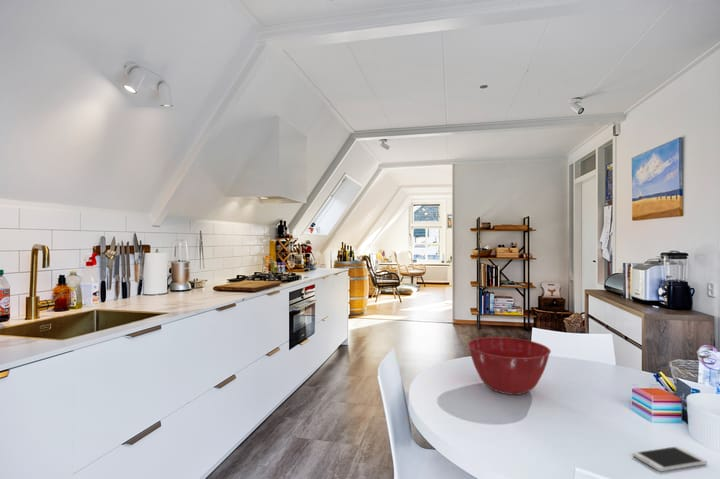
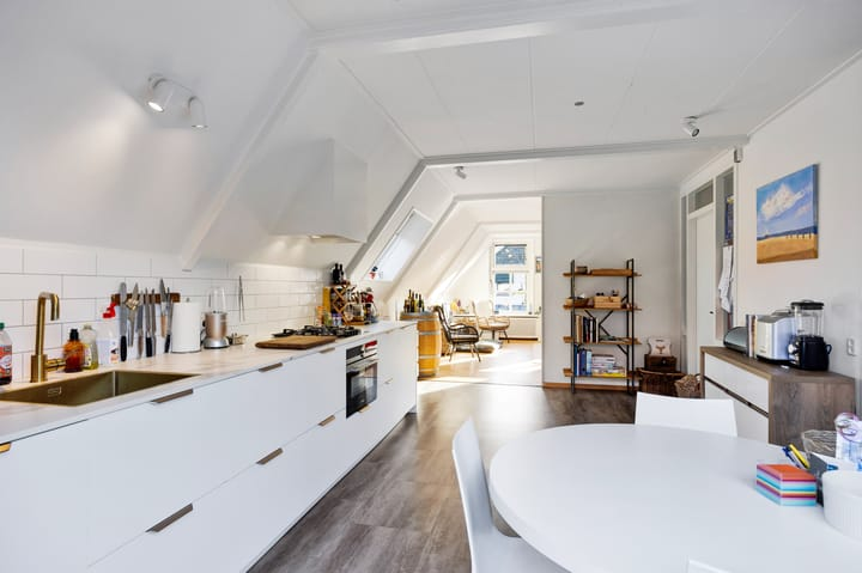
- smartphone [632,445,708,472]
- mixing bowl [467,336,552,396]
